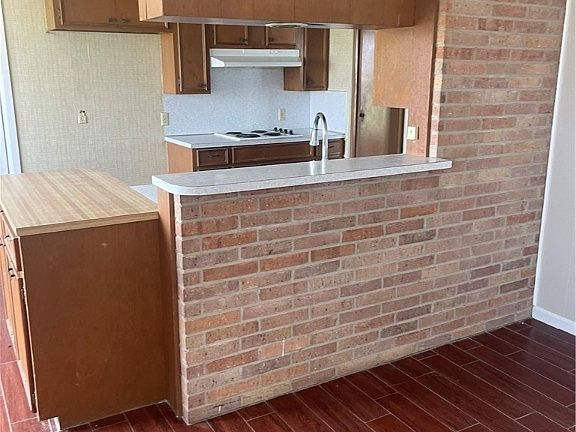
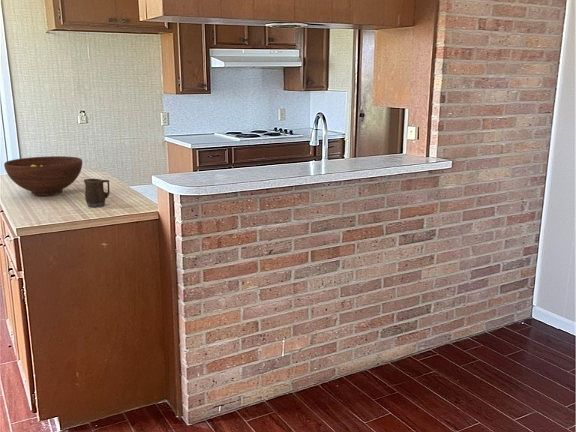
+ mug [83,178,111,208]
+ fruit bowl [3,155,83,197]
